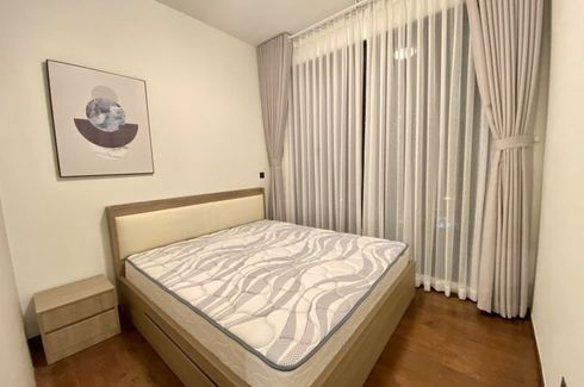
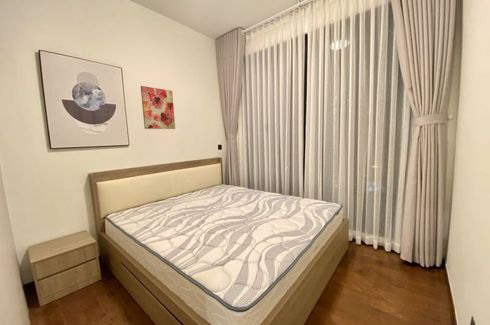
+ wall art [140,85,176,130]
